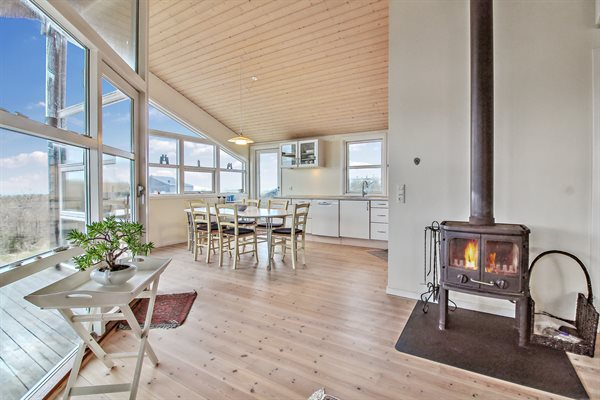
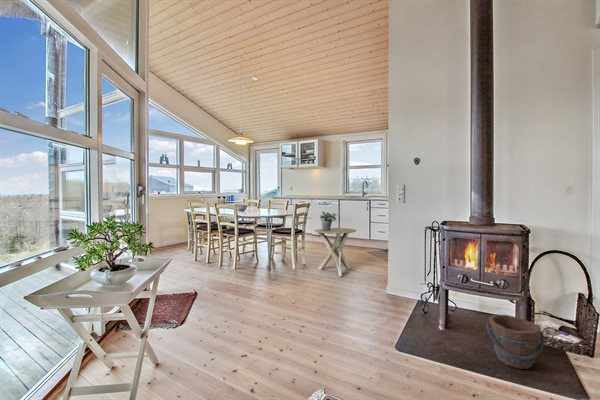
+ potted plant [319,210,337,230]
+ side table [314,227,357,277]
+ bucket [485,314,545,370]
